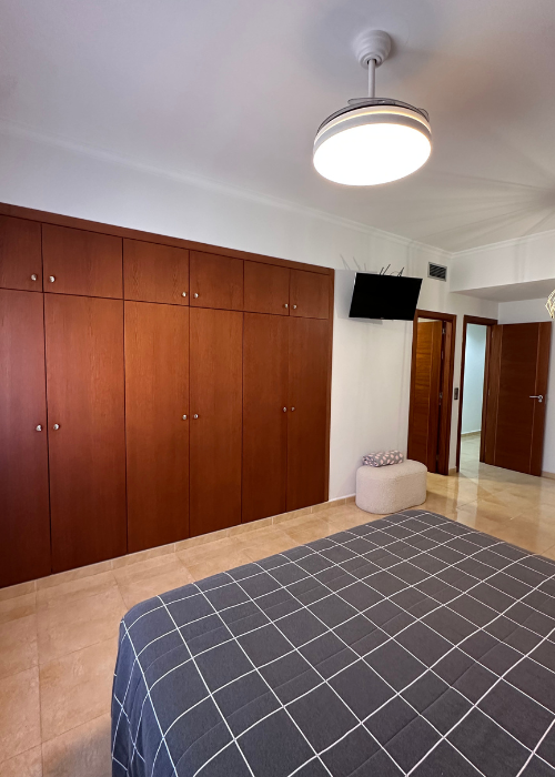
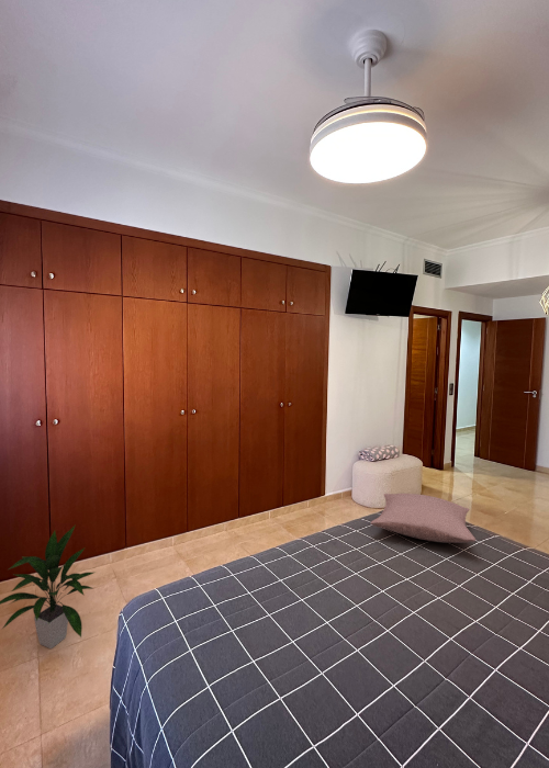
+ indoor plant [0,523,97,650]
+ pillow [370,493,477,544]
